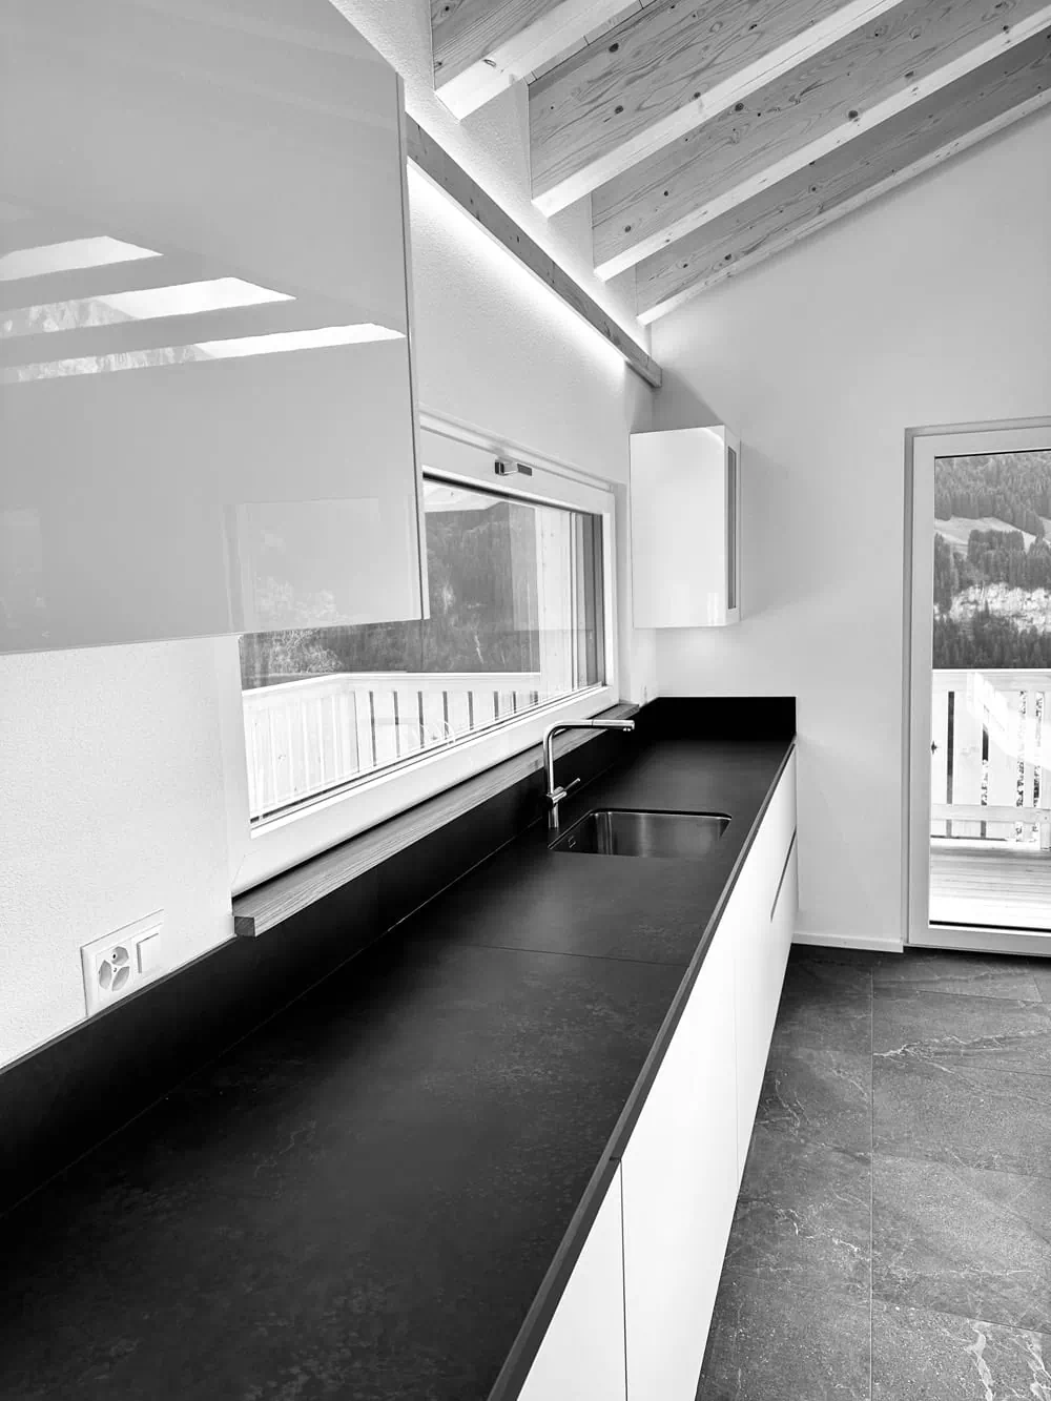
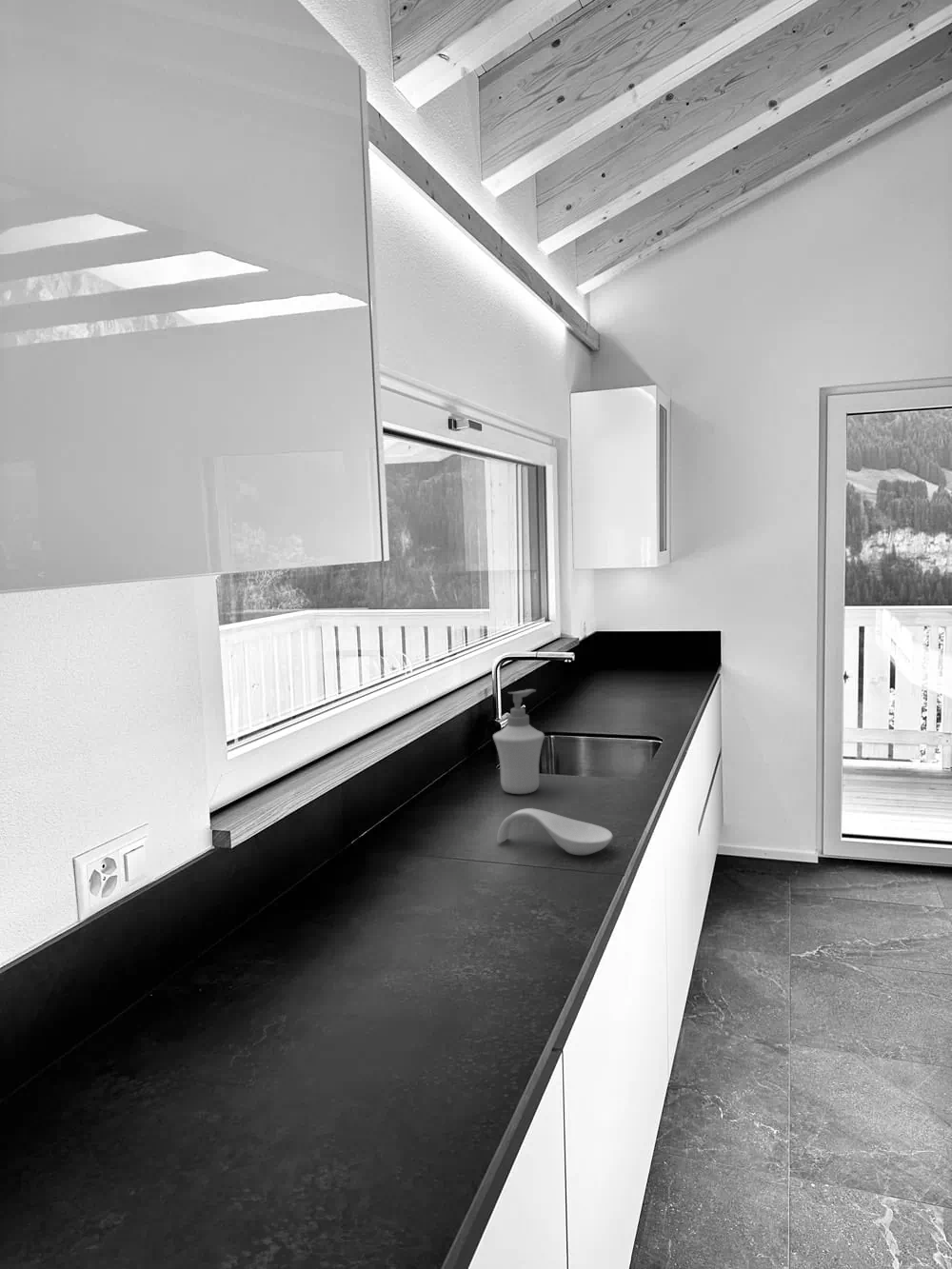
+ spoon rest [496,807,613,856]
+ soap bottle [492,688,545,795]
